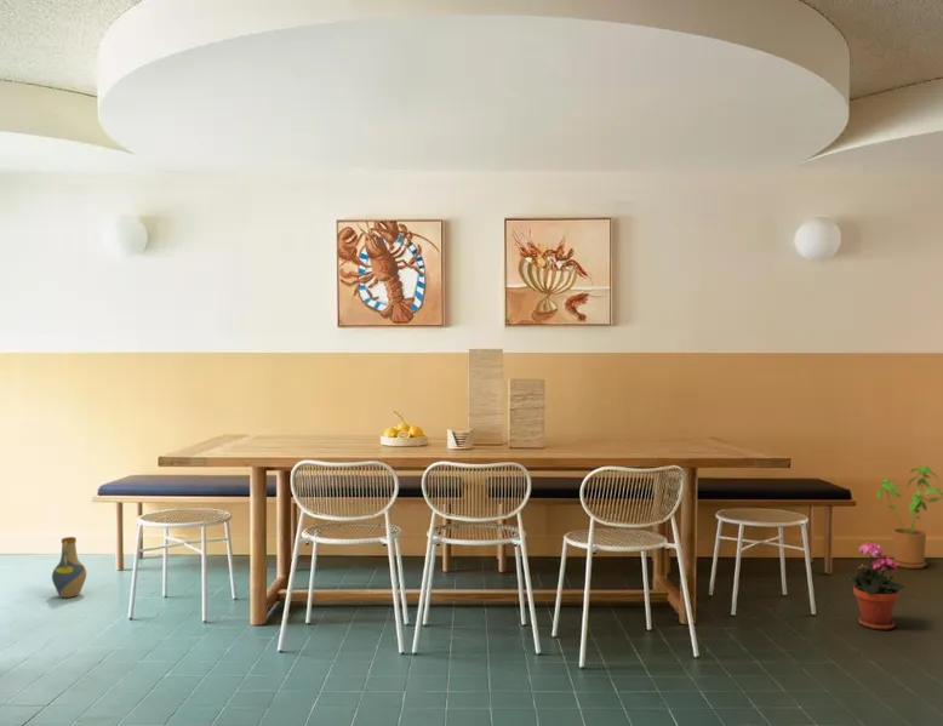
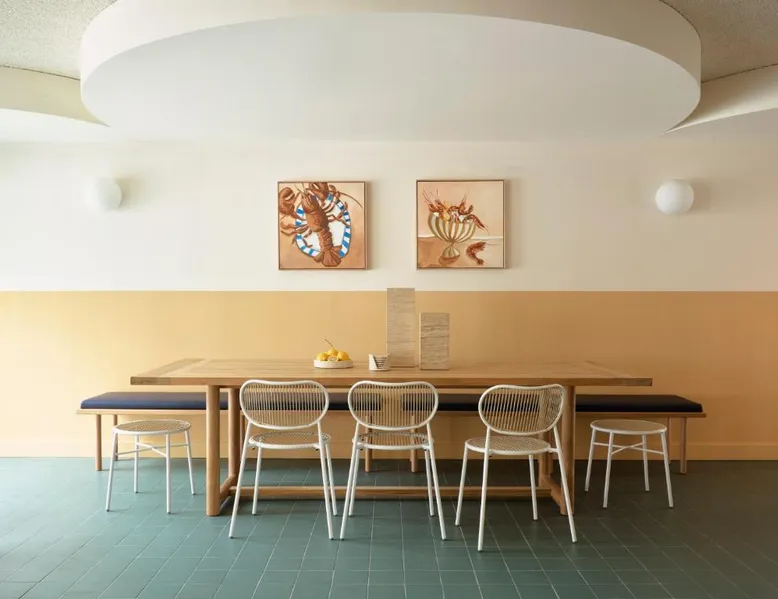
- house plant [876,464,943,570]
- potted plant [847,541,905,631]
- vase [51,536,87,599]
